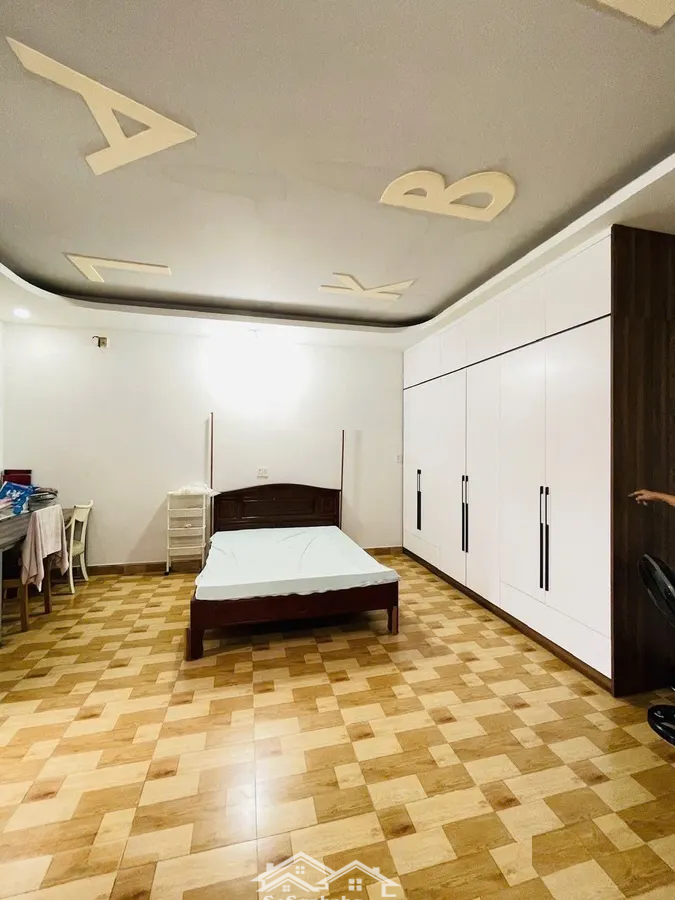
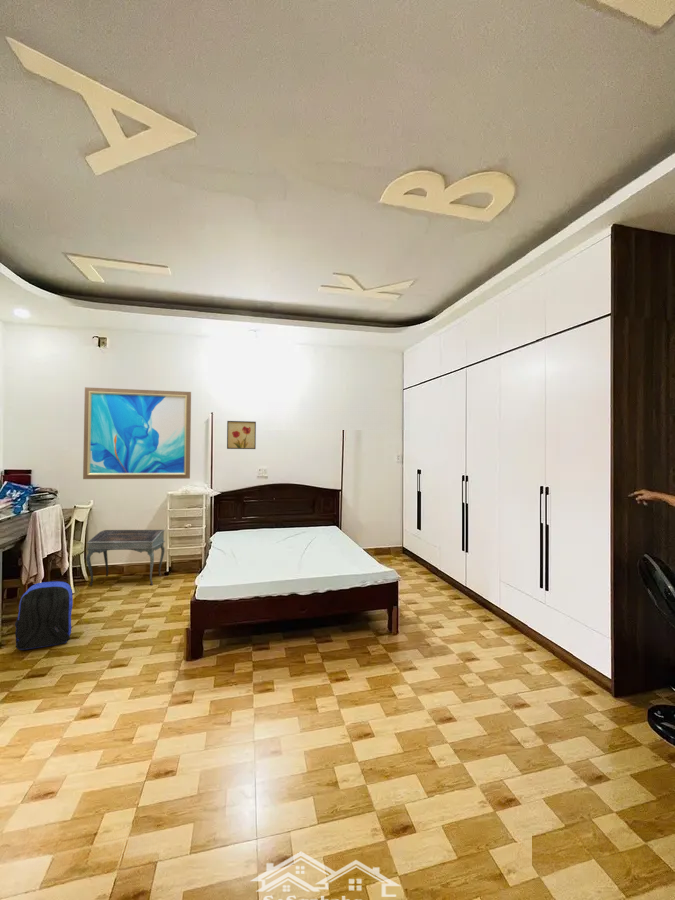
+ writing desk [85,529,166,586]
+ wall art [226,420,257,450]
+ wall art [82,386,192,480]
+ backpack [14,581,74,651]
